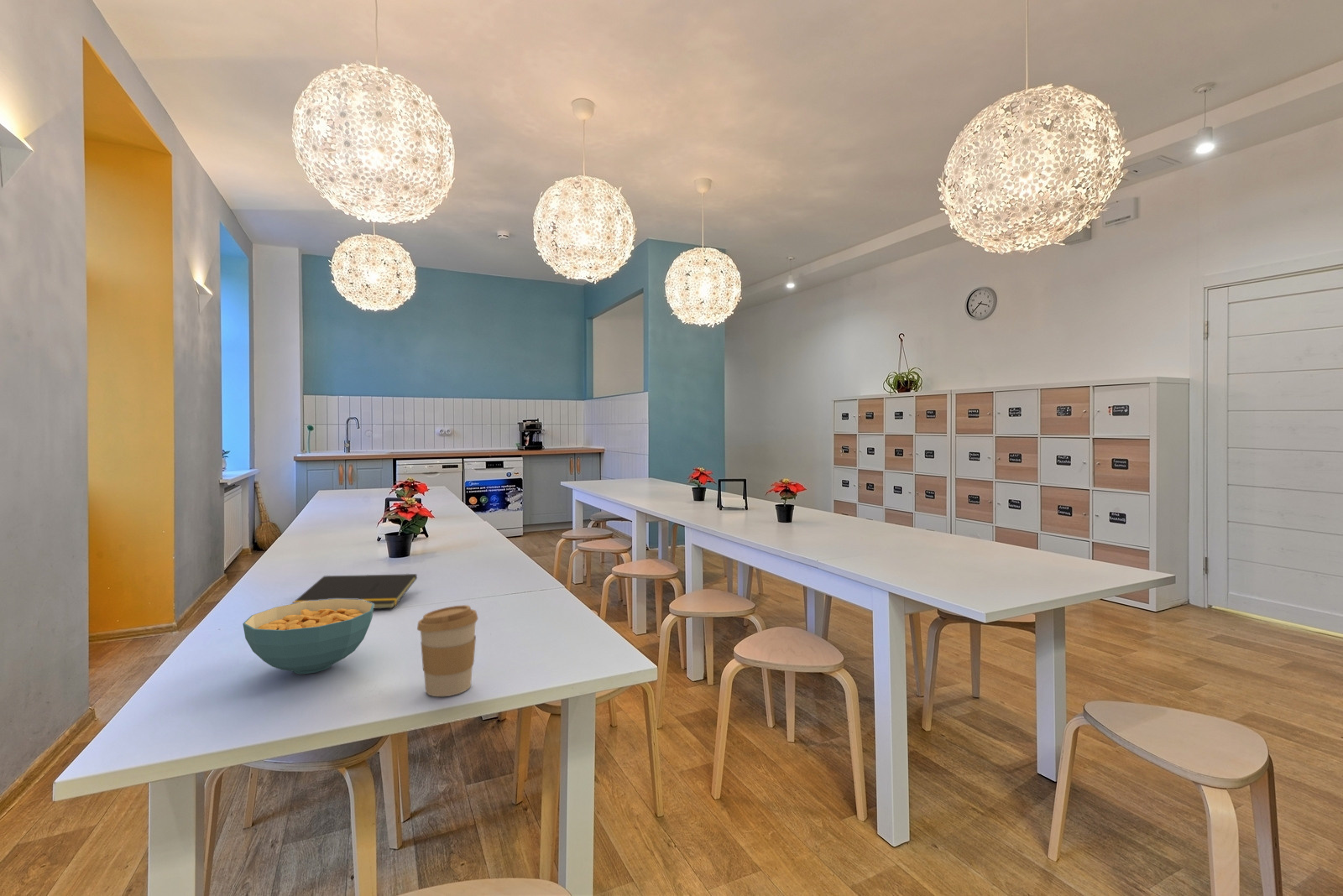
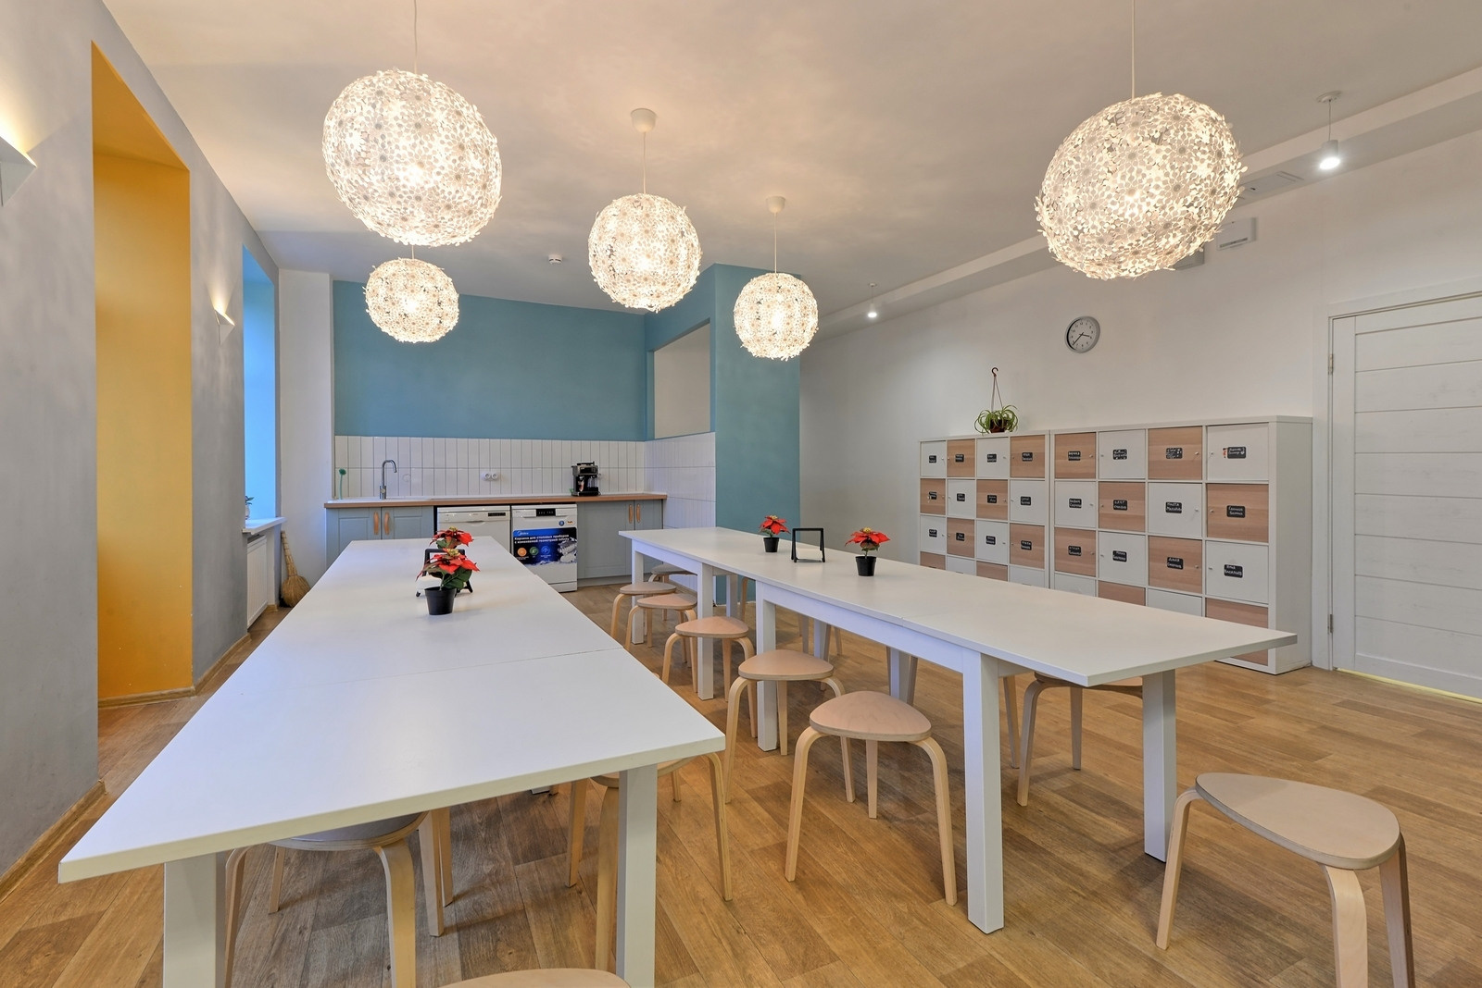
- coffee cup [416,604,479,697]
- cereal bowl [242,599,374,675]
- notepad [290,573,418,610]
